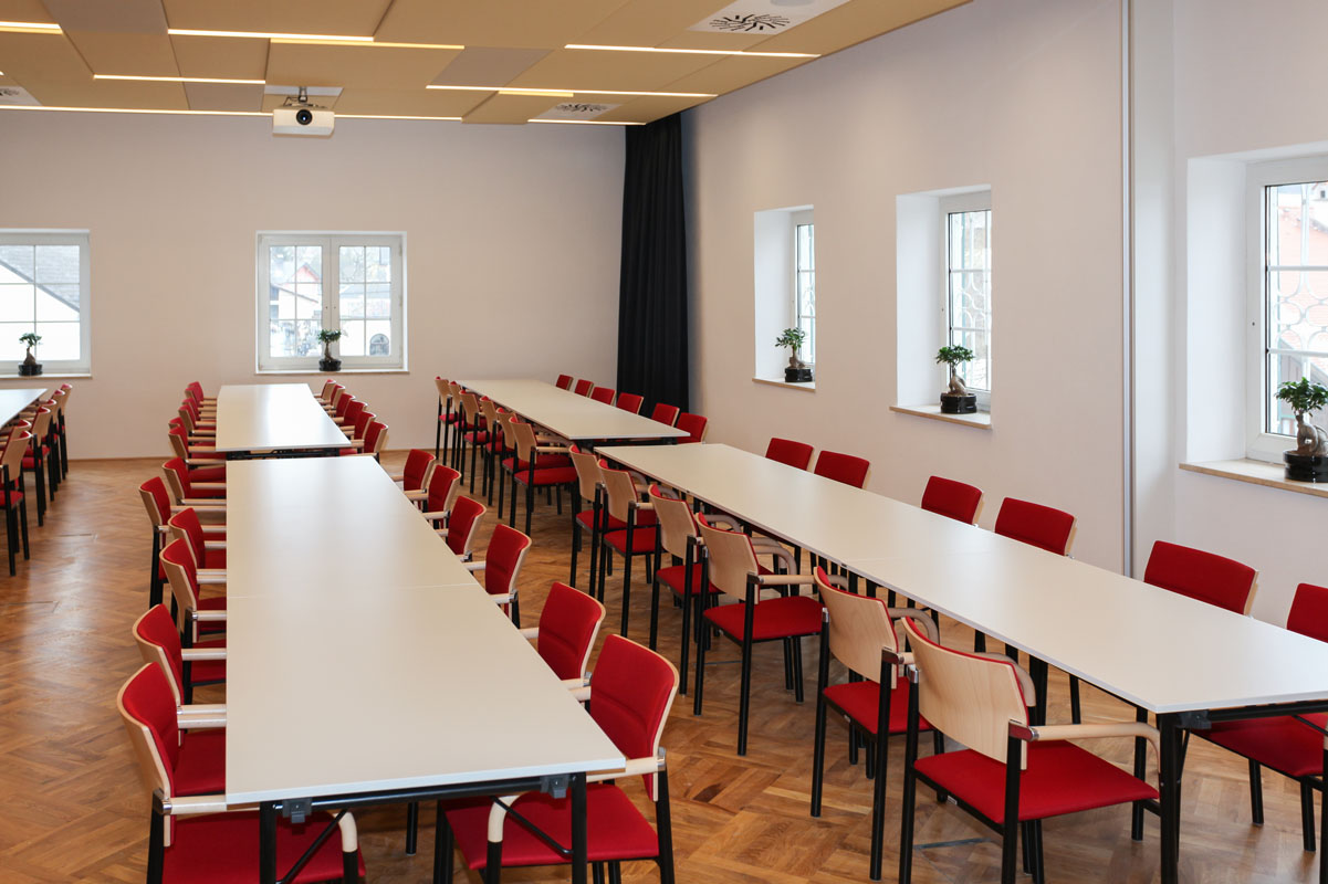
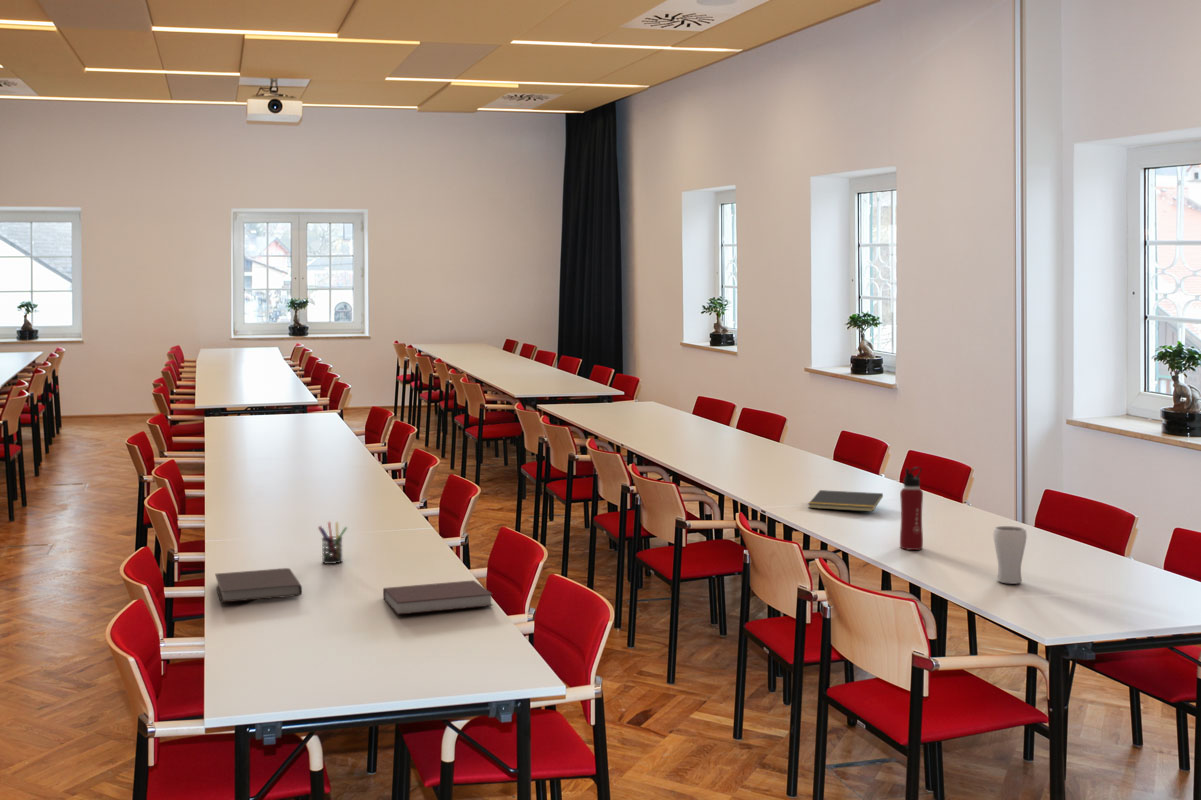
+ notebook [214,567,303,604]
+ notepad [807,489,884,513]
+ drinking glass [992,525,1028,585]
+ notebook [382,579,494,616]
+ water bottle [899,466,924,551]
+ pen holder [317,521,348,565]
